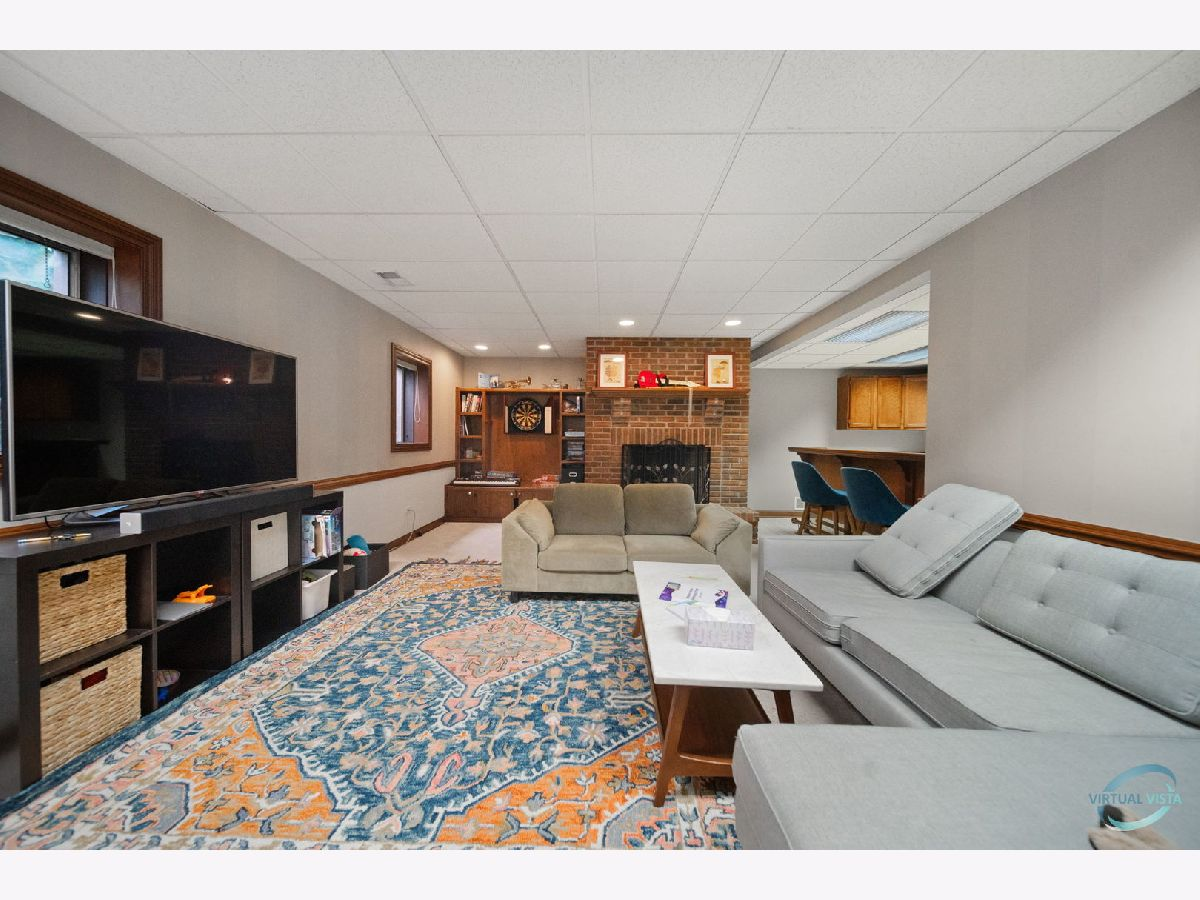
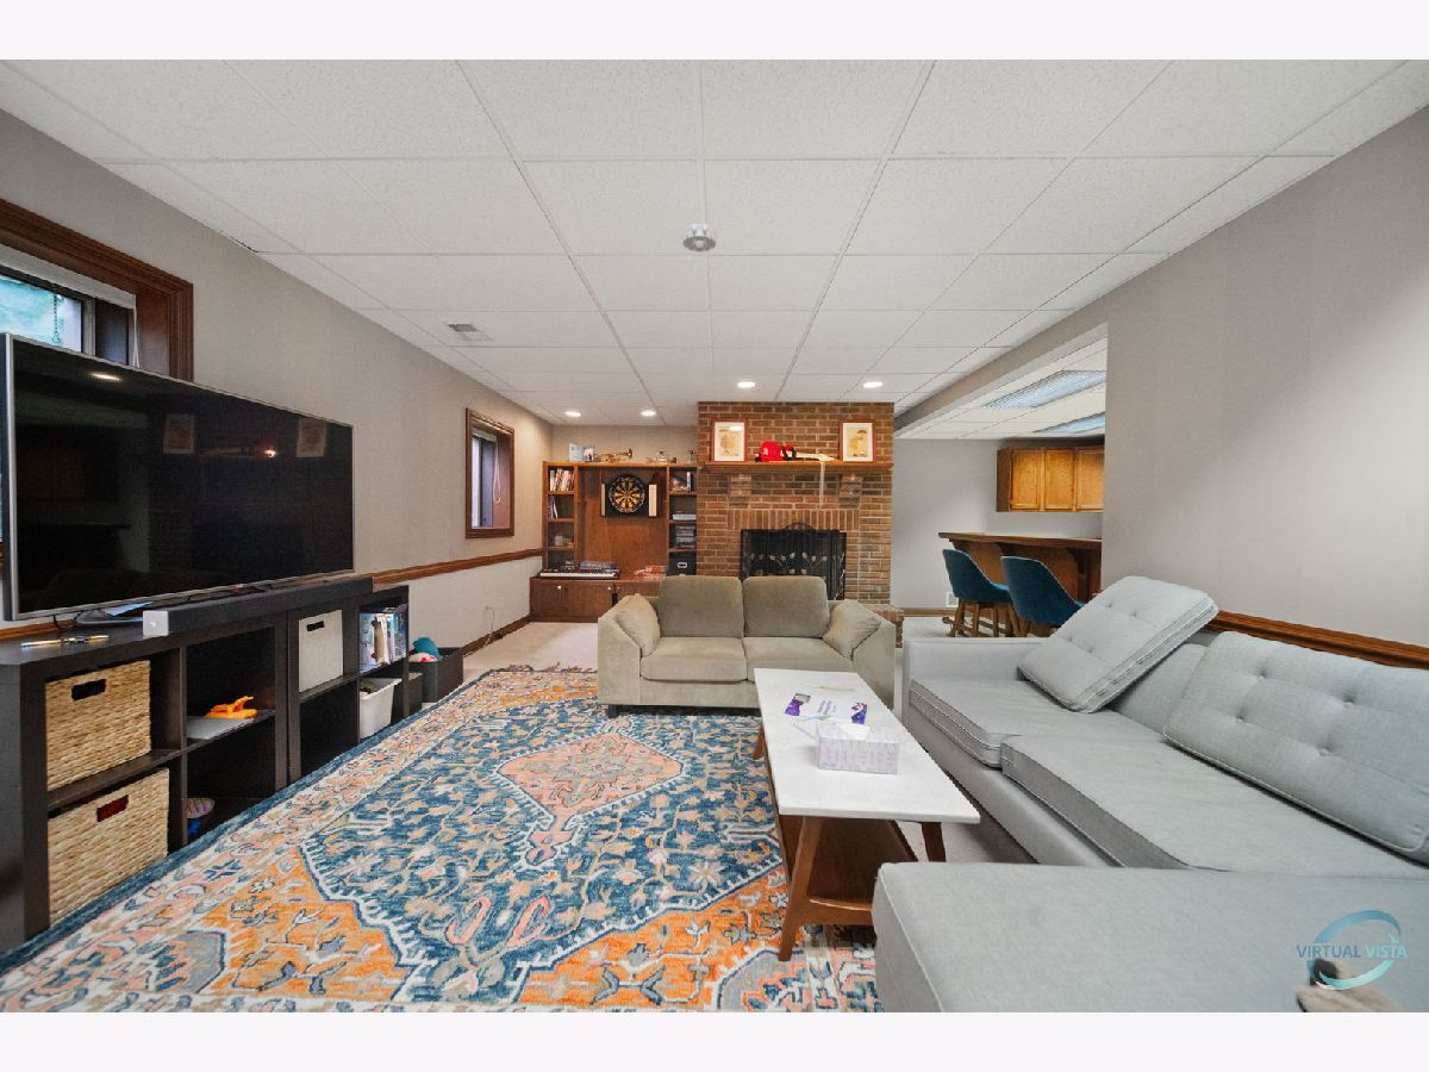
+ smoke detector [681,223,717,253]
